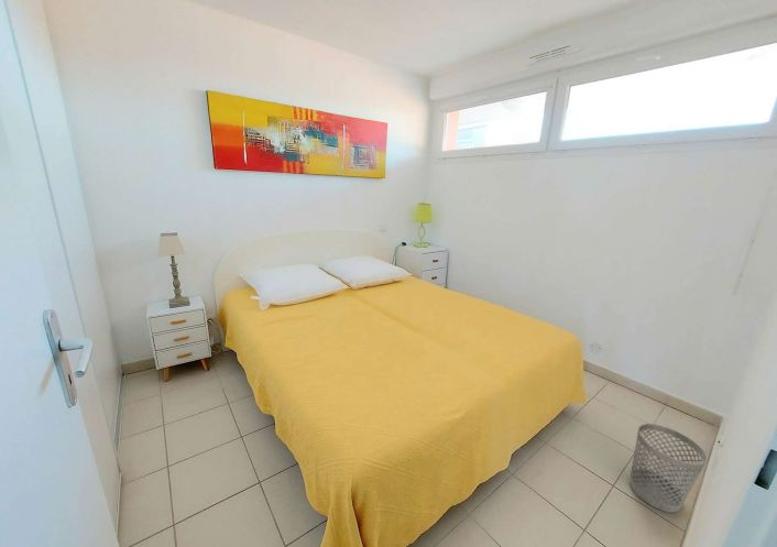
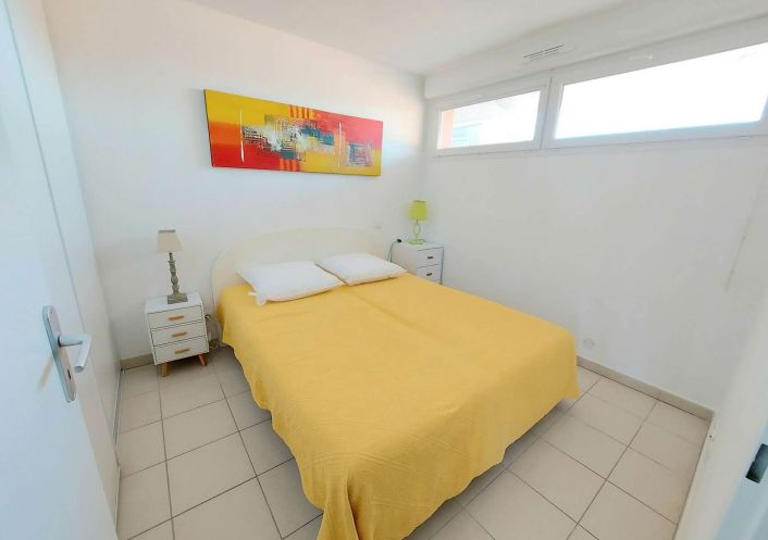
- wastebasket [628,423,709,513]
